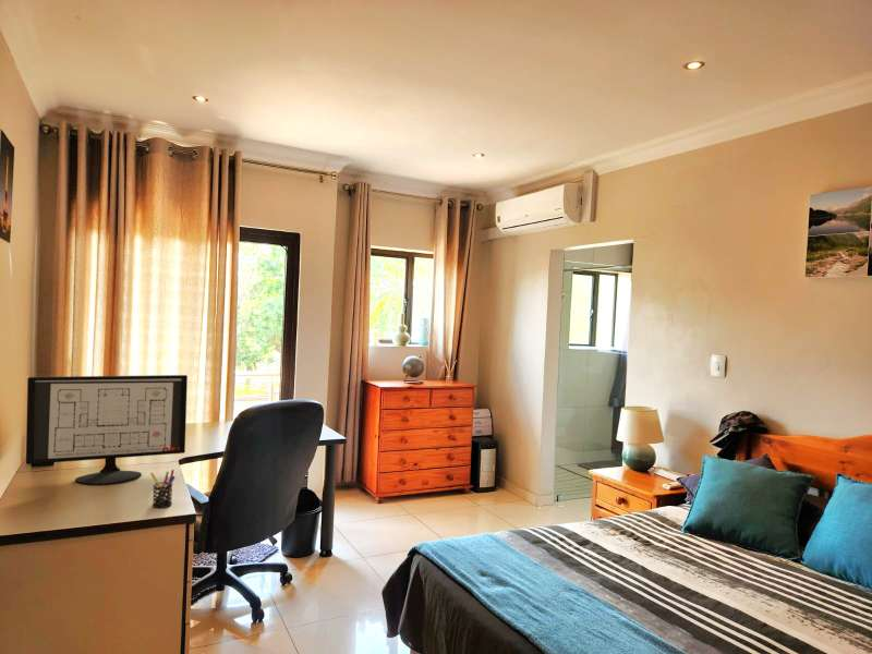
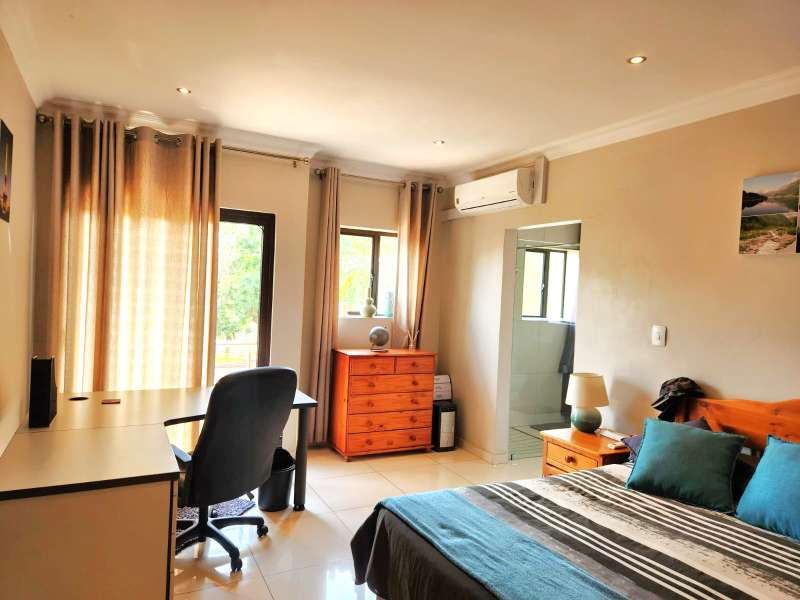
- pen holder [149,469,175,509]
- computer monitor [25,374,189,487]
